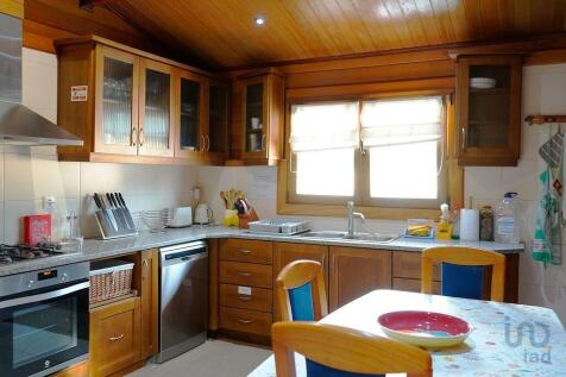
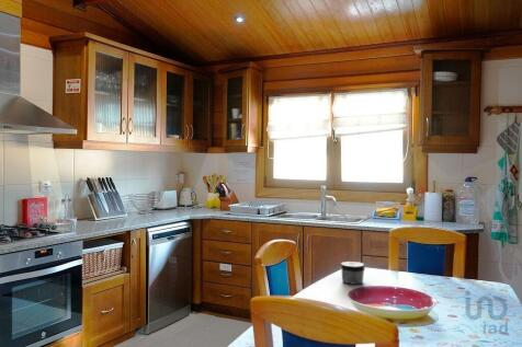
+ jar [340,261,366,286]
